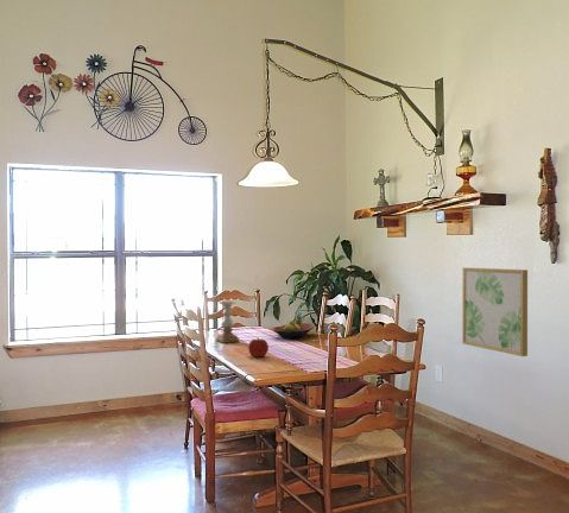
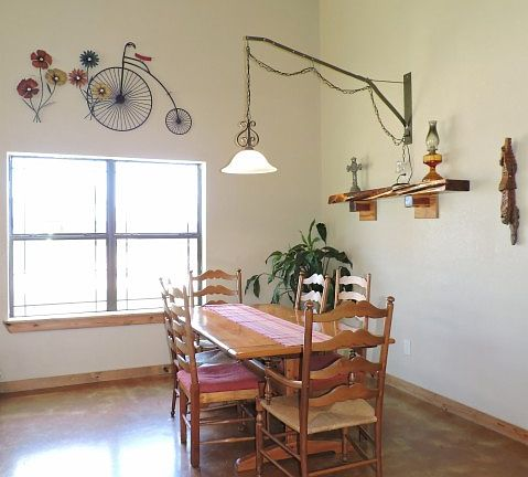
- apple [247,337,270,359]
- candle holder [215,300,240,344]
- wall art [462,267,529,357]
- fruit bowl [272,318,316,341]
